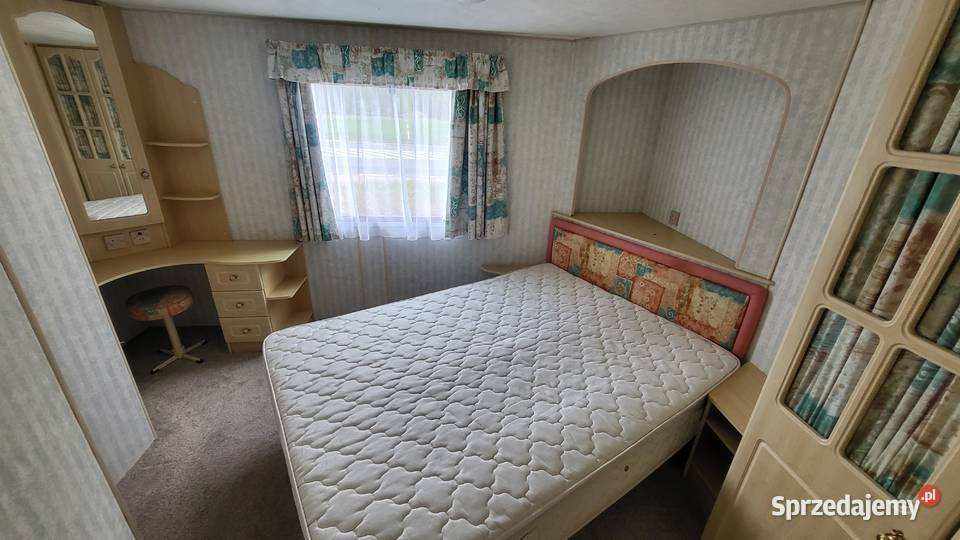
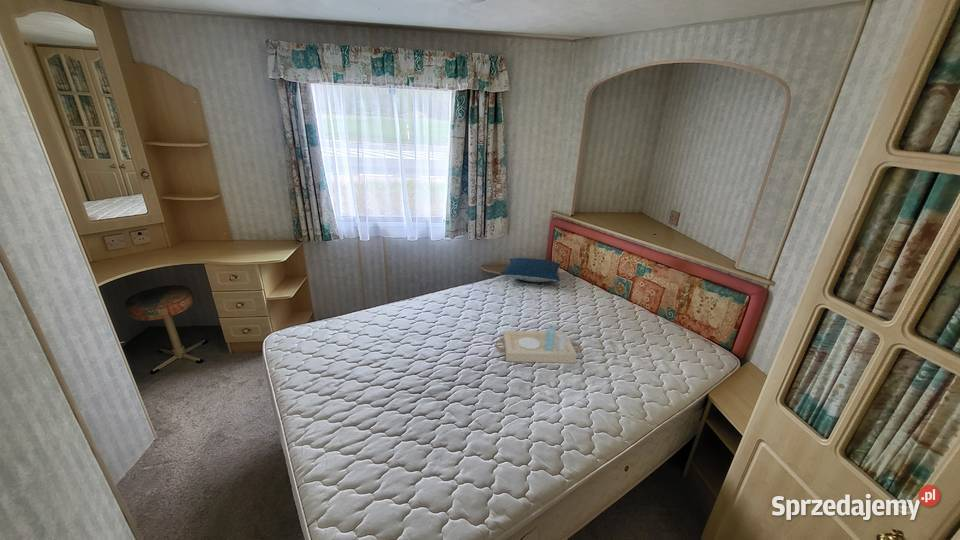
+ pillow [499,257,562,283]
+ serving tray [494,324,582,364]
